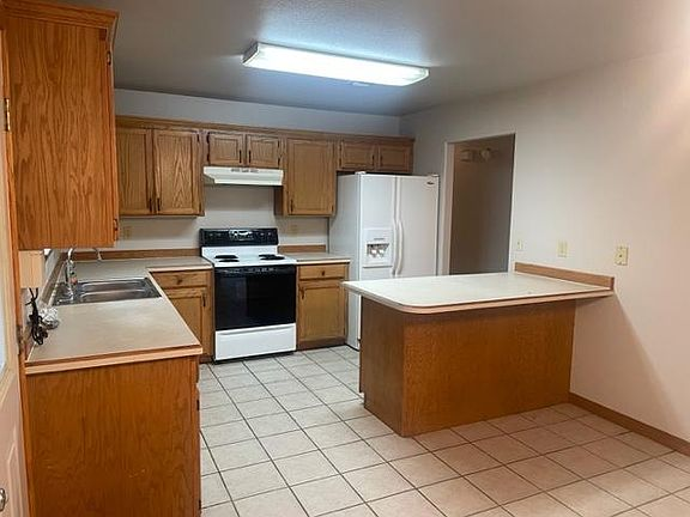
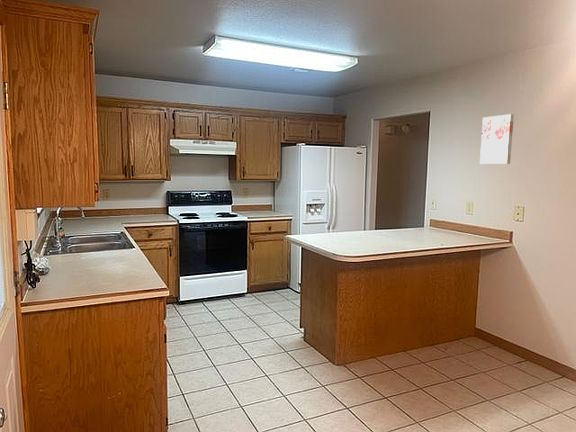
+ wall art [479,113,515,165]
